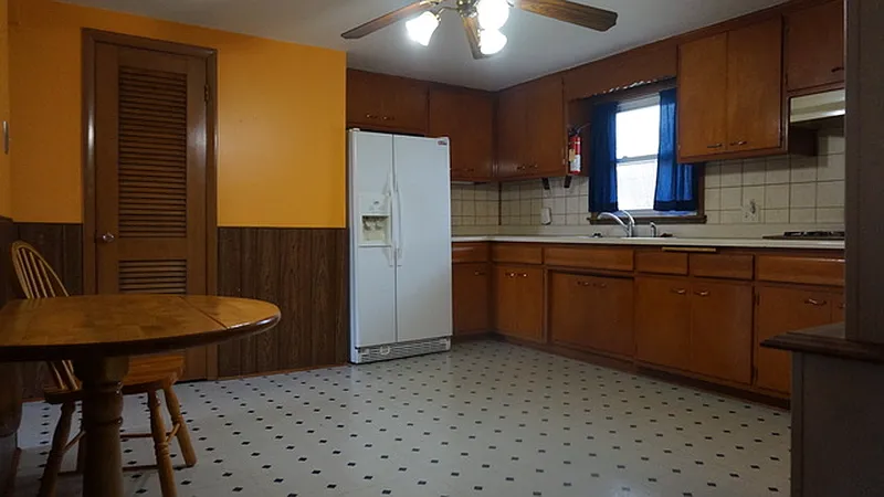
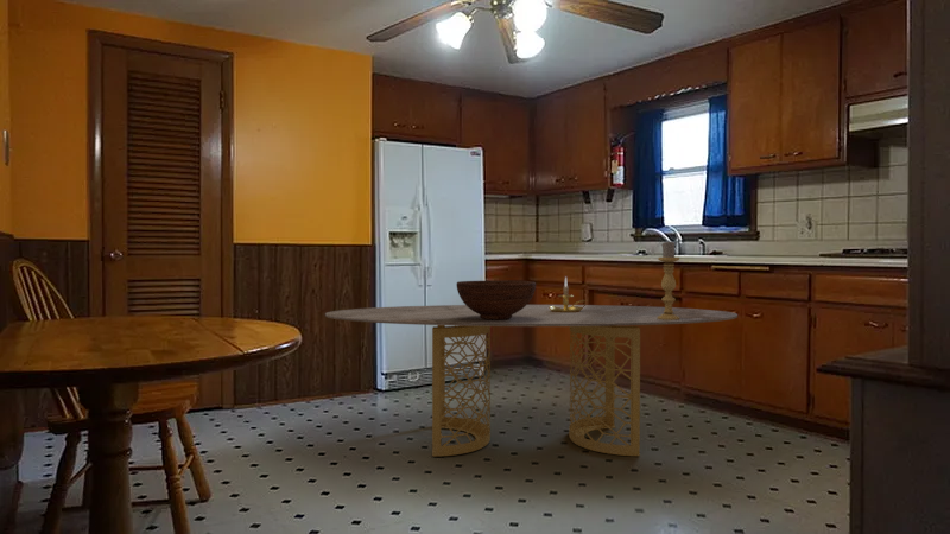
+ candle holder [657,241,680,320]
+ dining table [324,304,739,458]
+ candle holder [549,275,588,312]
+ fruit bowl [456,280,537,319]
